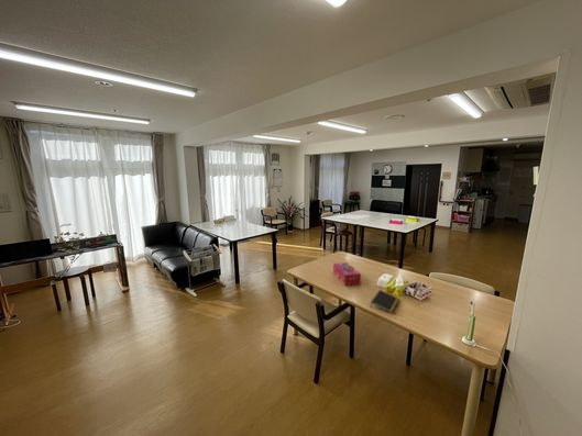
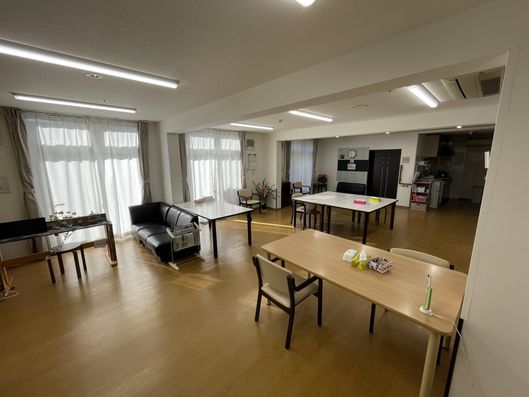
- notepad [370,289,402,314]
- tissue box [332,261,362,287]
